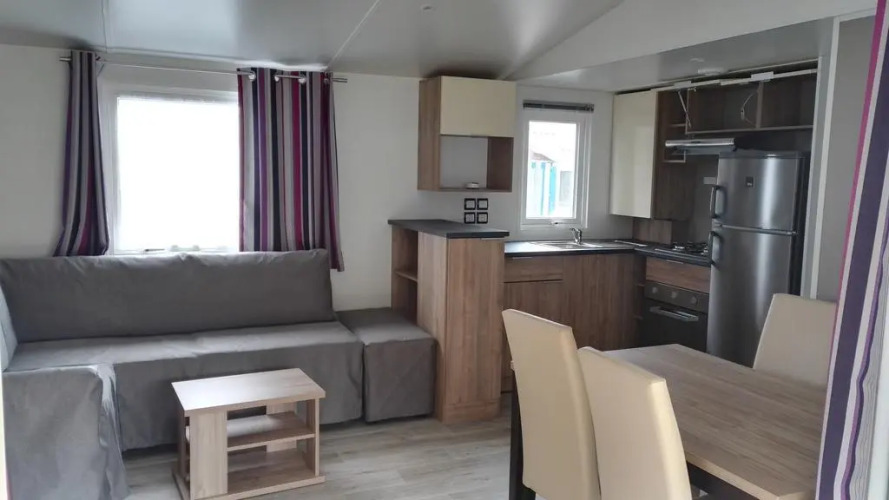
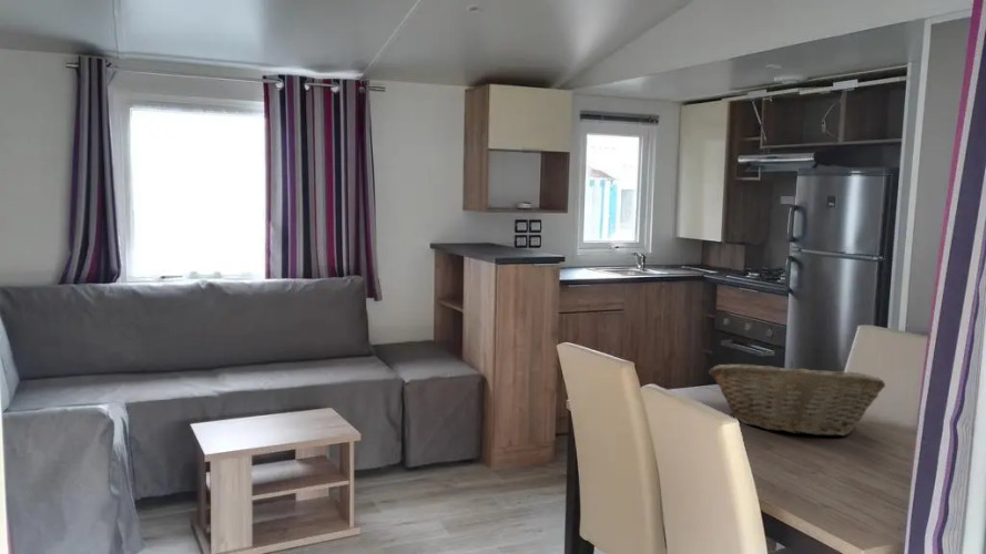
+ fruit basket [708,360,886,437]
